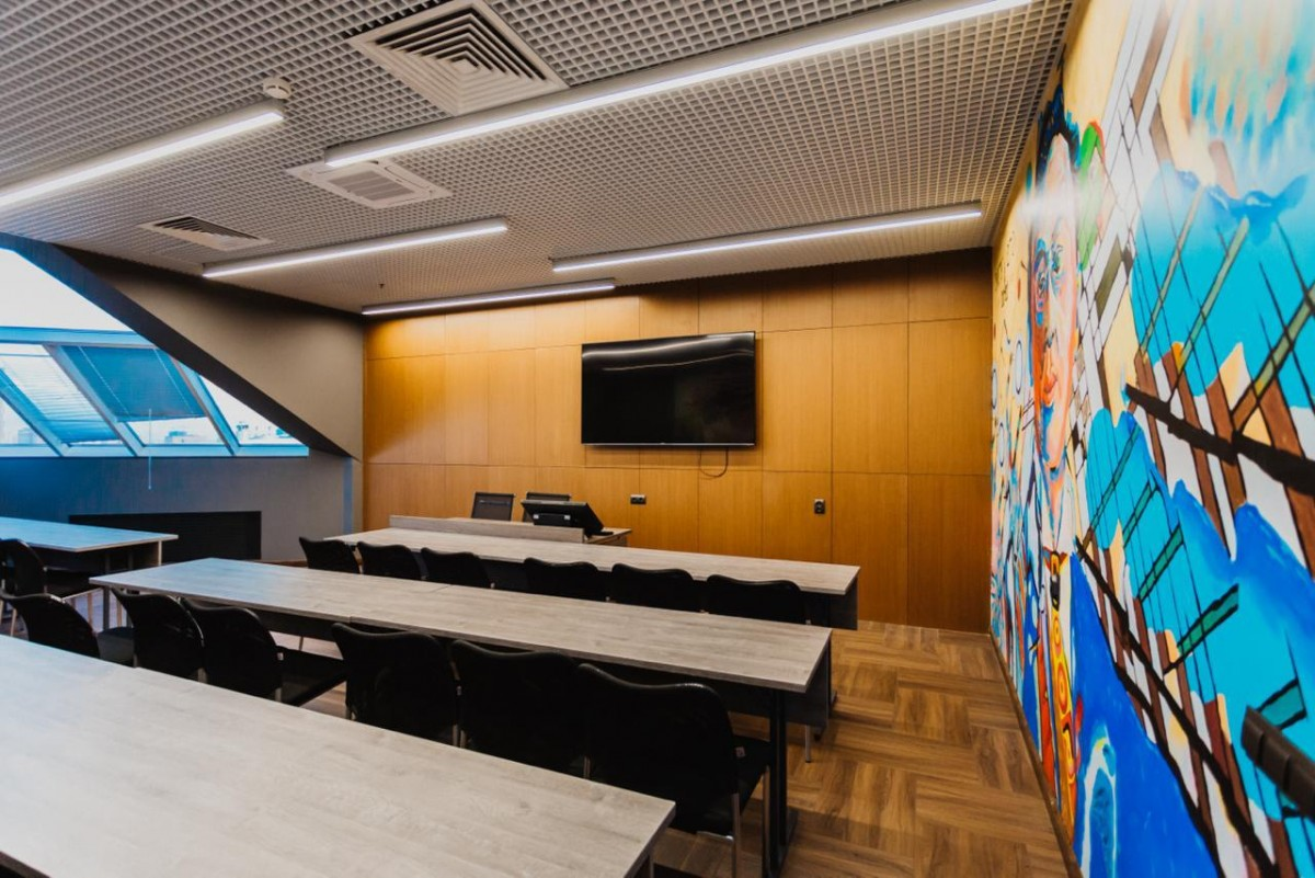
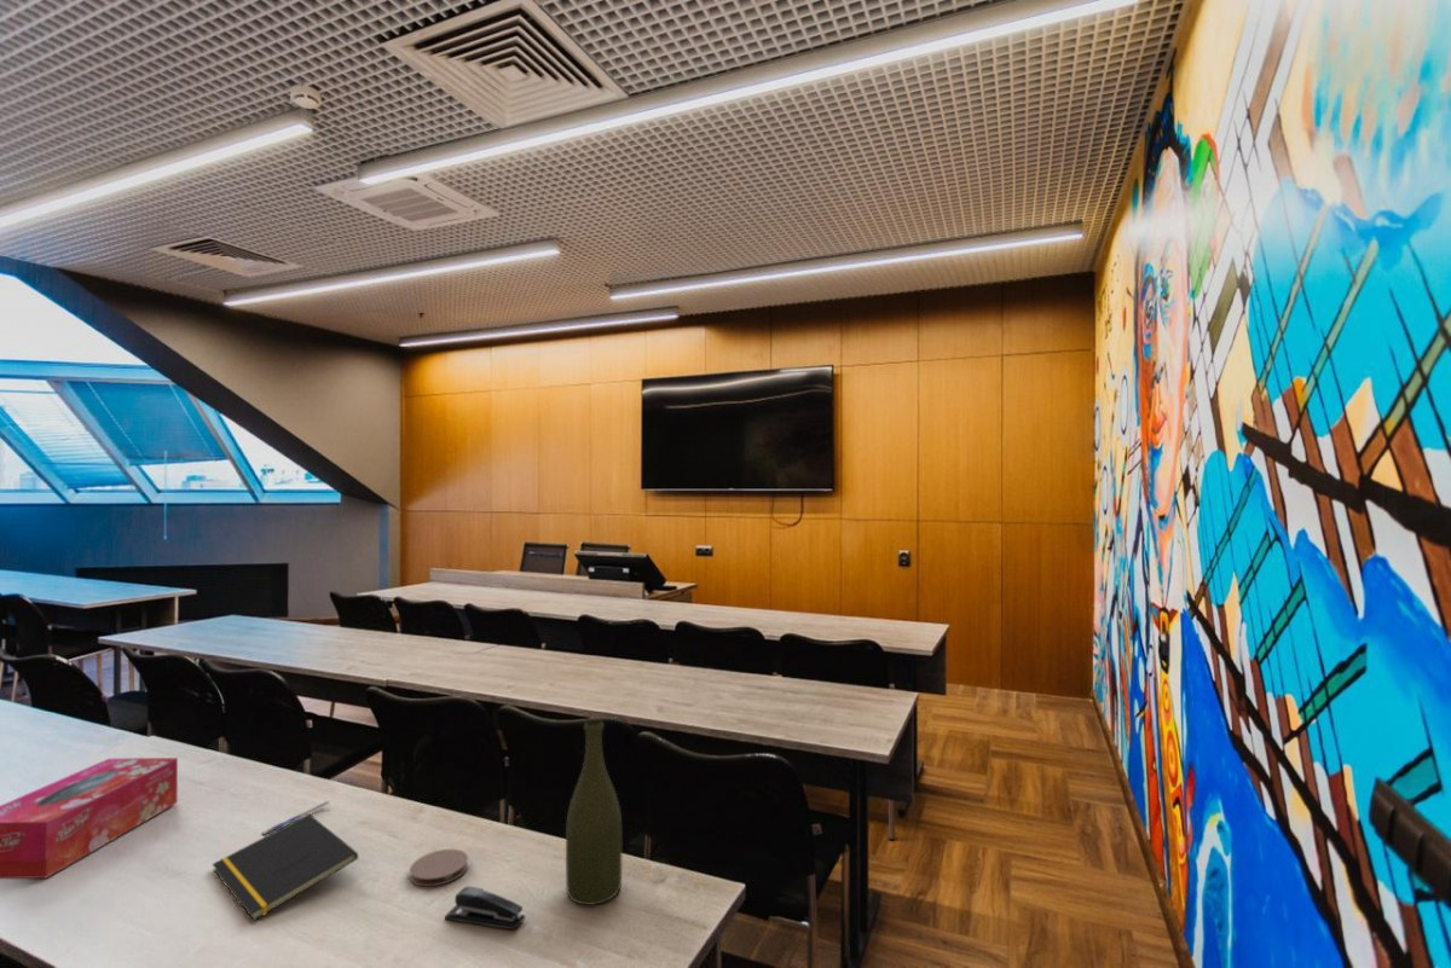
+ tissue box [0,757,179,880]
+ notepad [212,813,359,922]
+ stapler [444,886,526,931]
+ bottle [565,719,623,906]
+ coaster [409,848,469,888]
+ pen [261,800,331,836]
